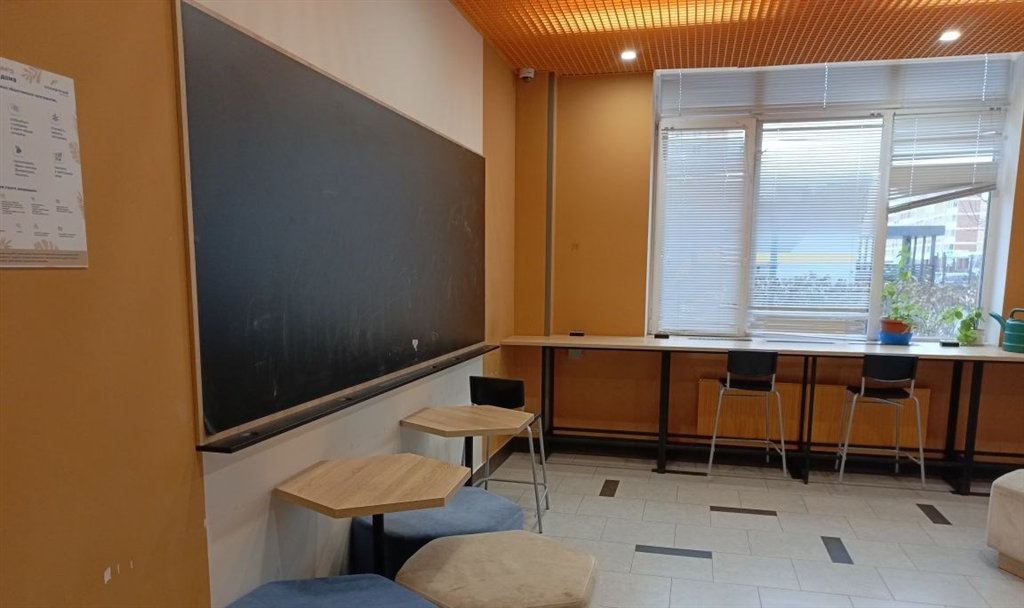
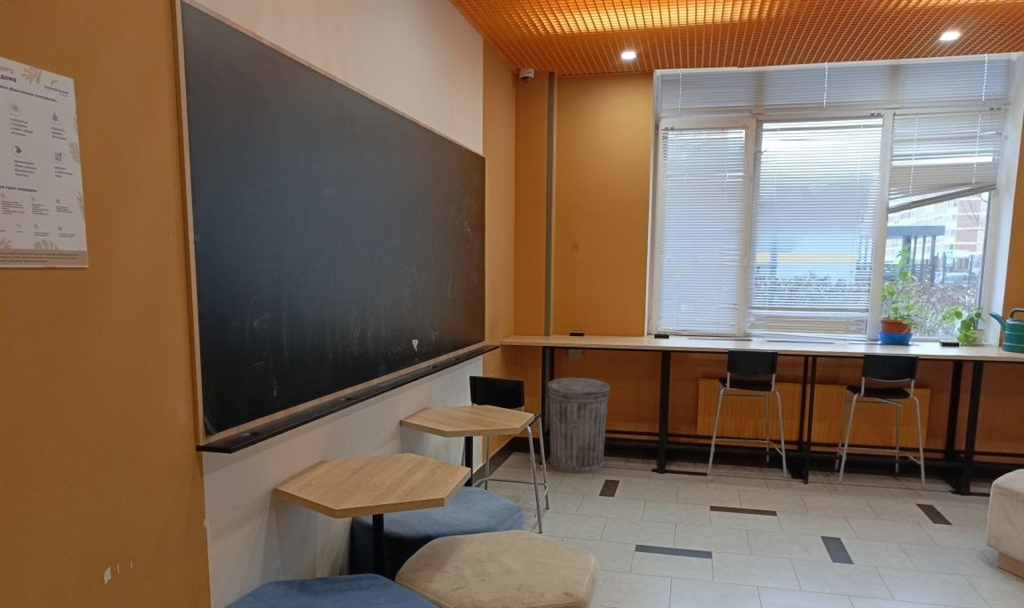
+ trash can [547,377,611,474]
